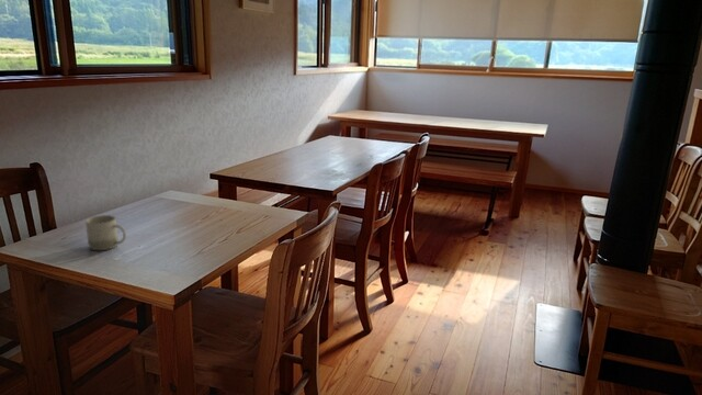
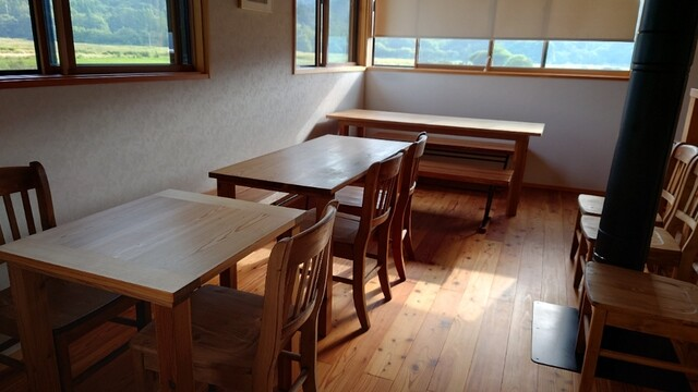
- cup [84,214,127,251]
